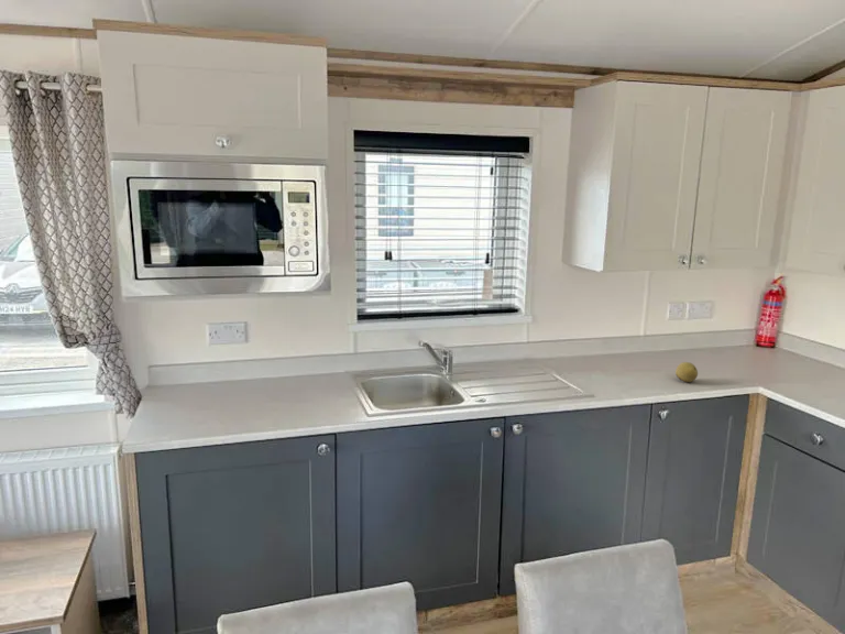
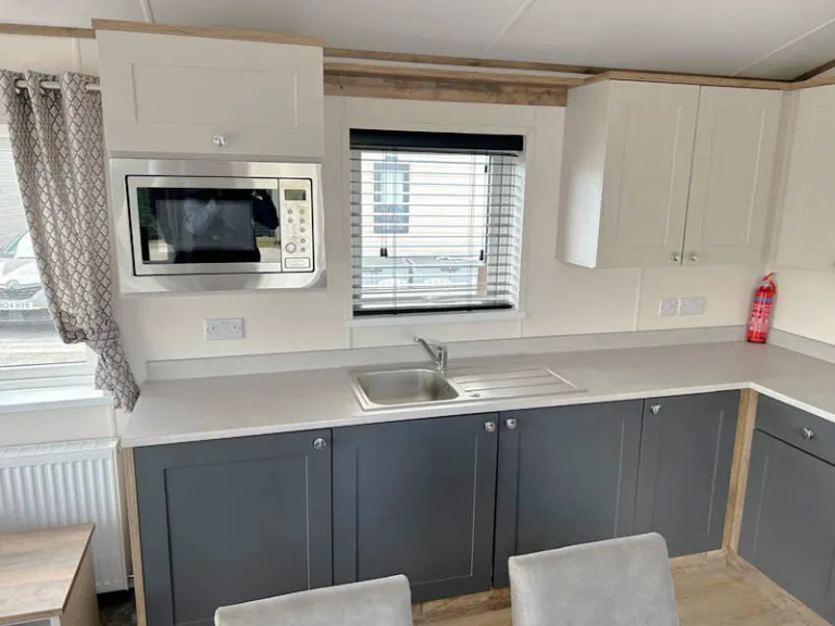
- fruit [674,361,699,383]
